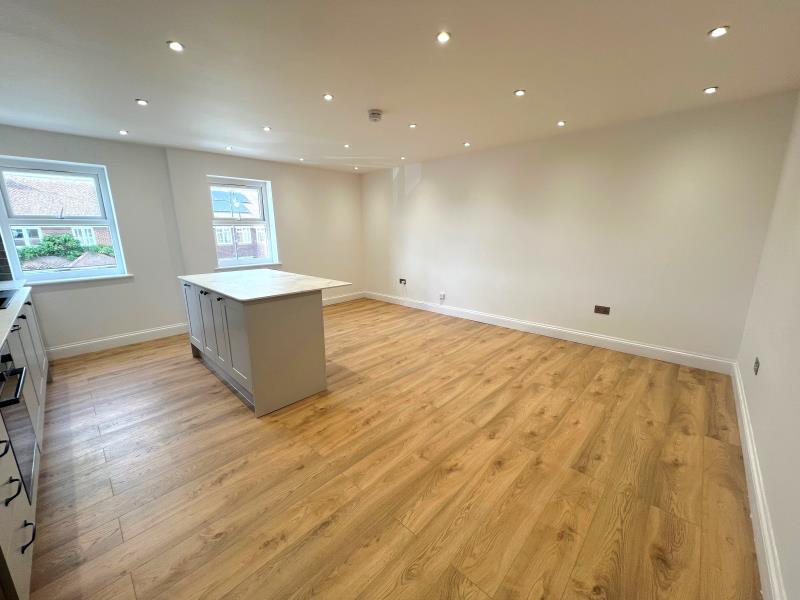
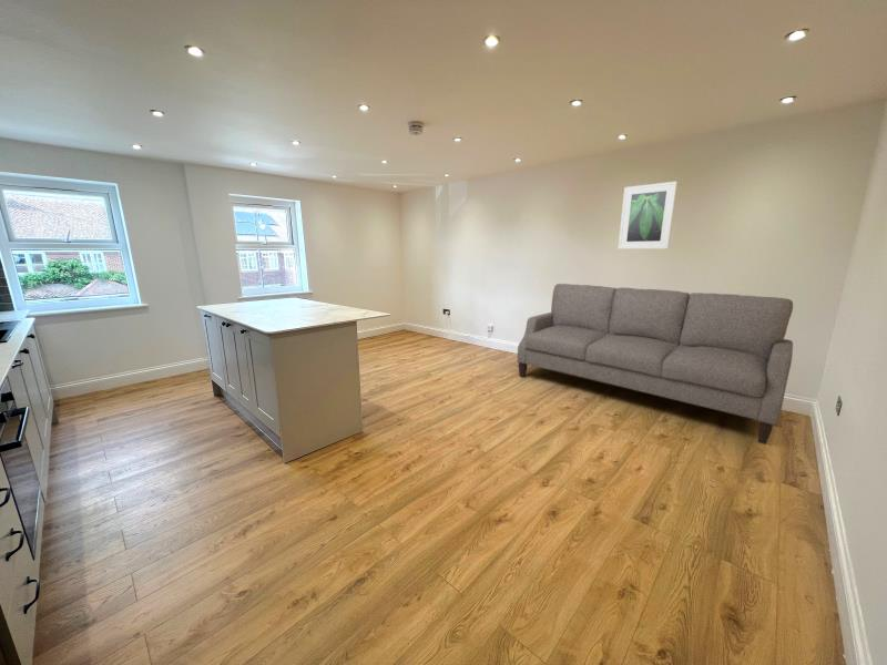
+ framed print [618,181,679,250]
+ sofa [517,283,794,446]
